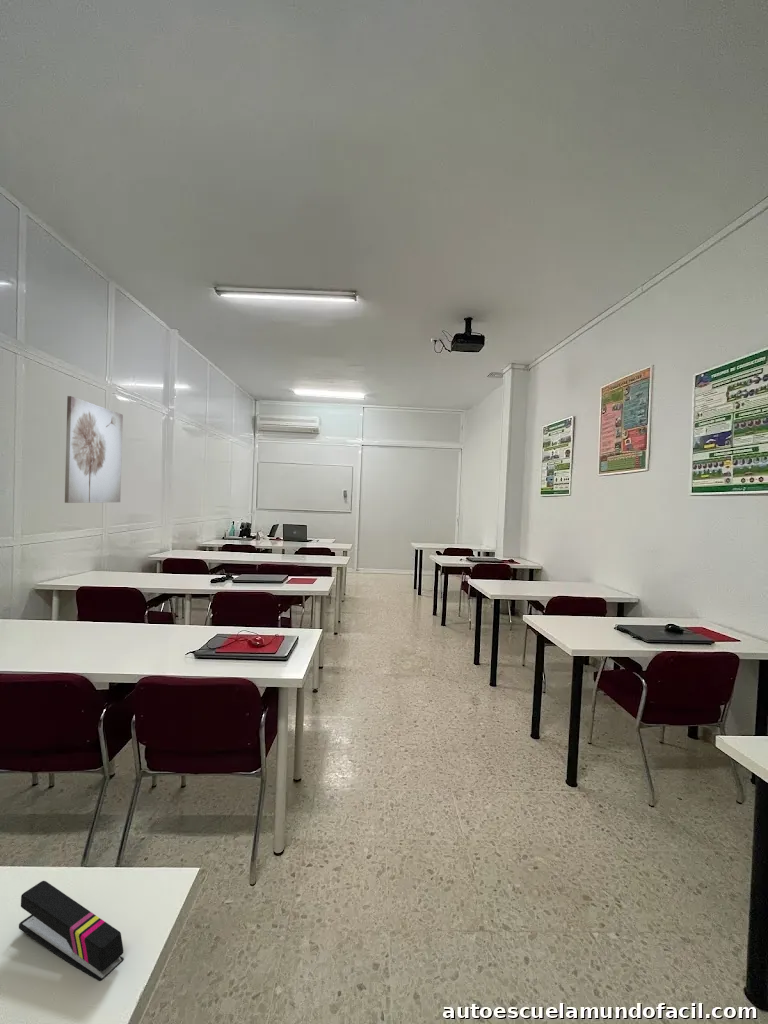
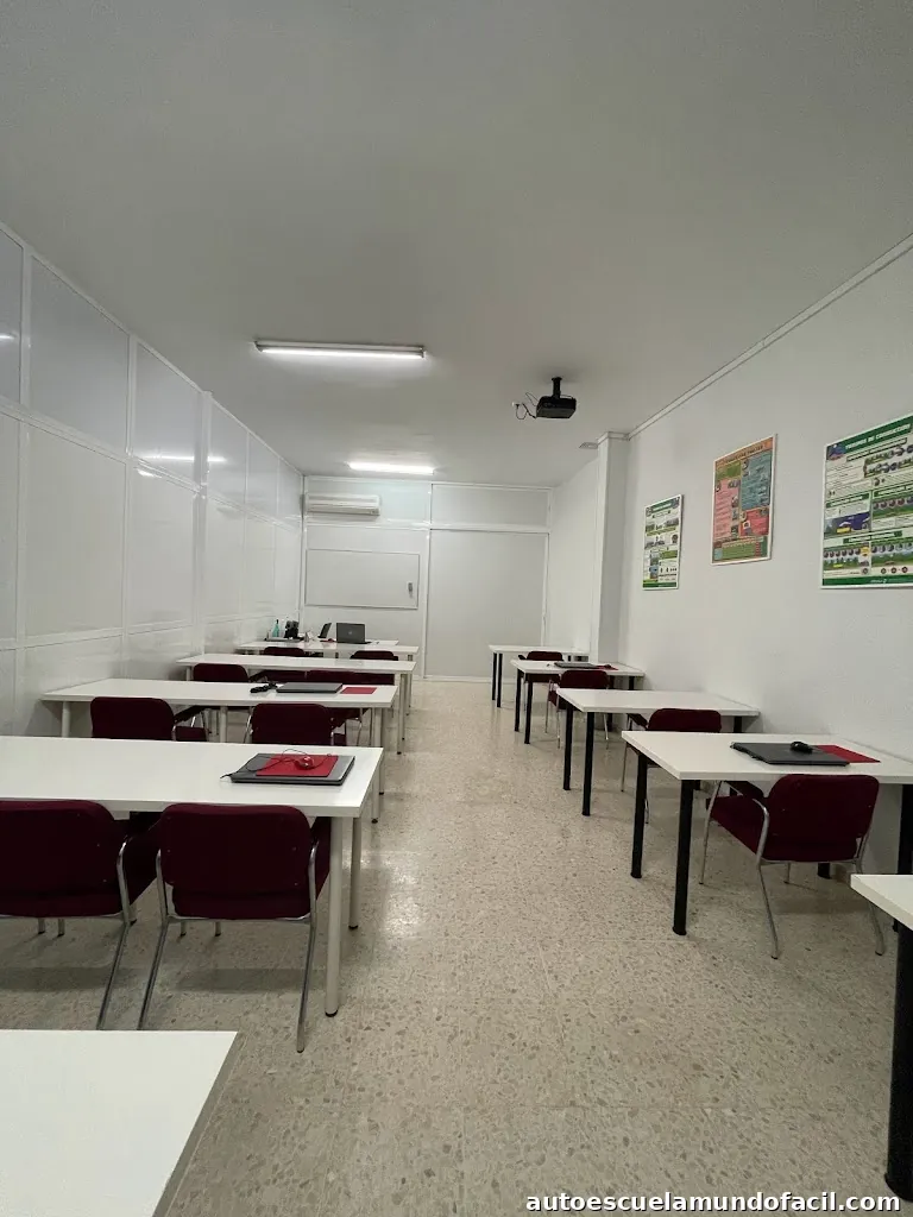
- wall art [64,395,124,504]
- stapler [18,880,125,982]
